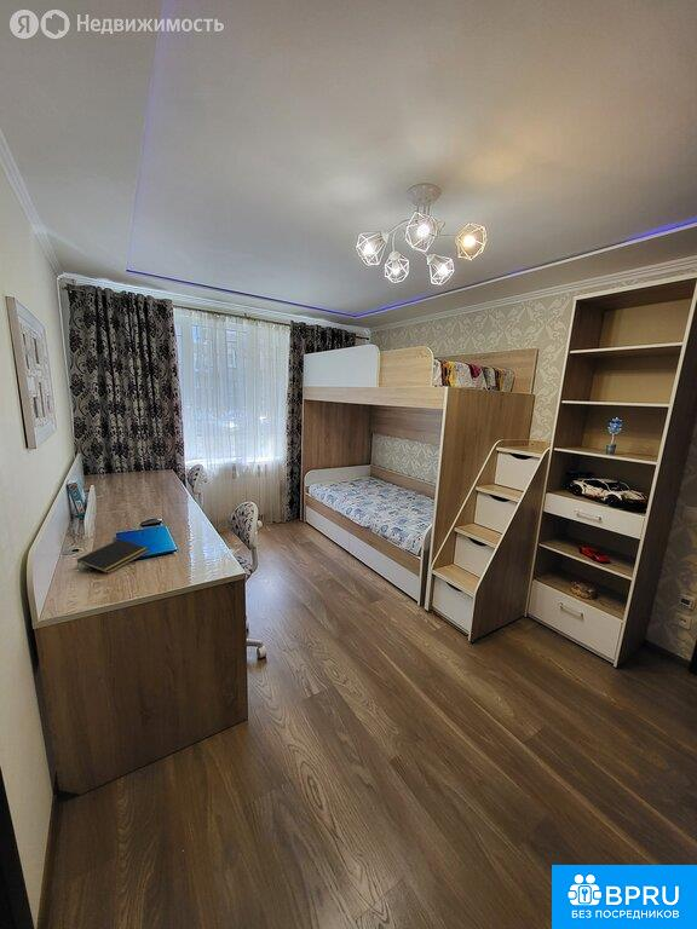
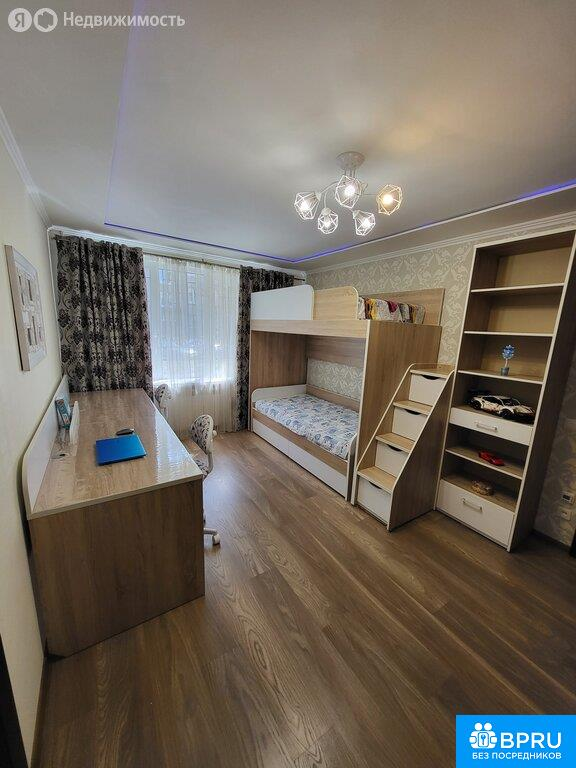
- notepad [76,538,149,575]
